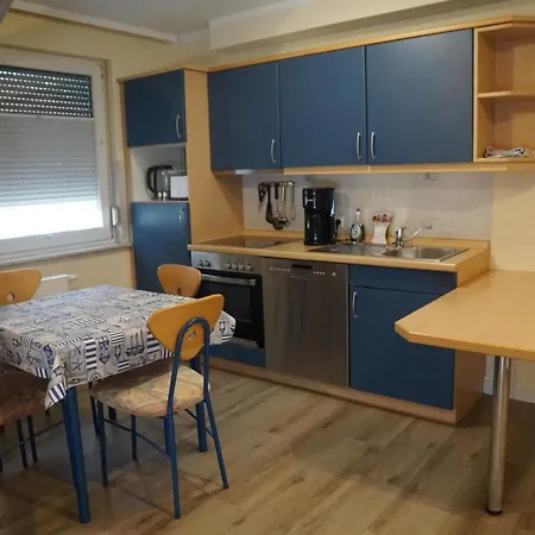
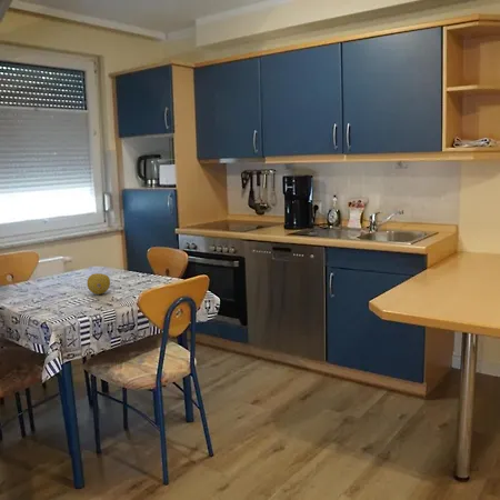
+ fruit [86,272,111,296]
